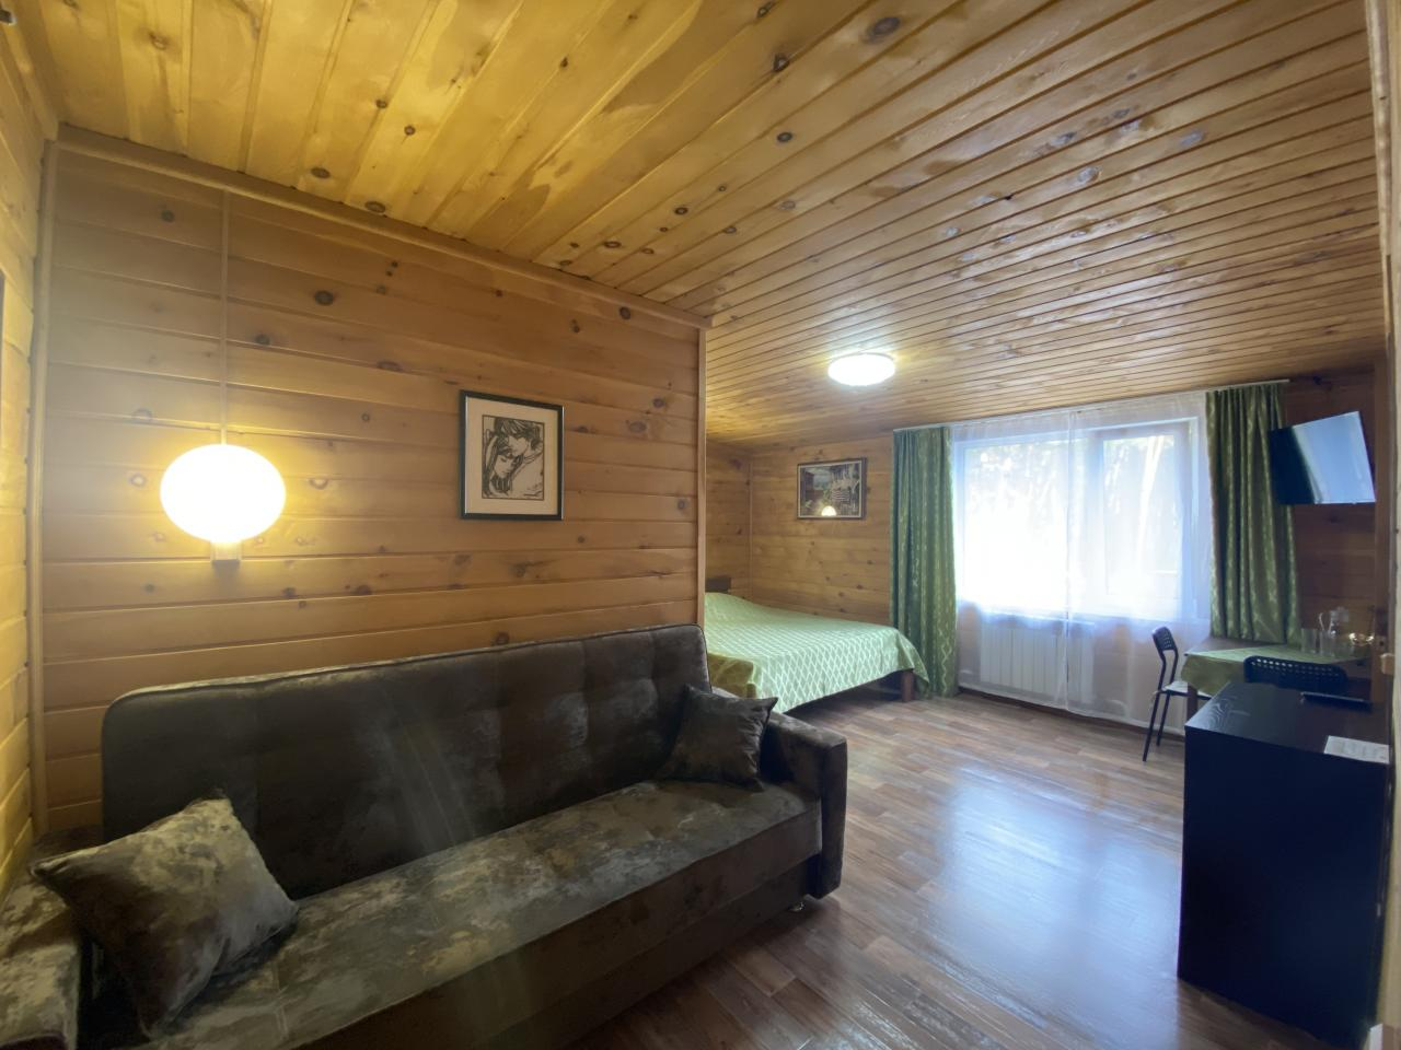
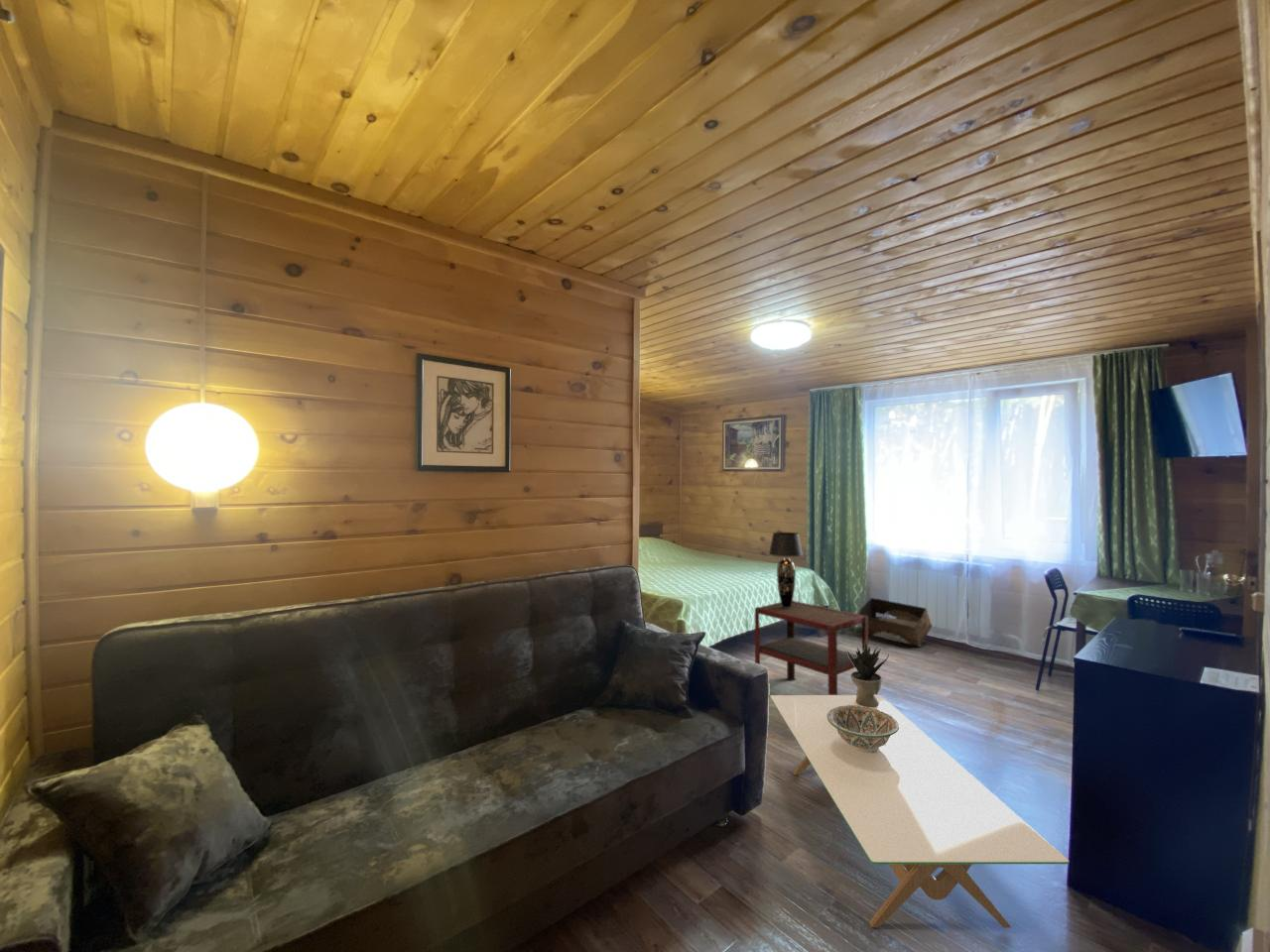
+ storage bin [857,597,933,648]
+ table lamp [768,532,805,608]
+ side table [754,599,869,695]
+ potted plant [844,641,890,707]
+ decorative bowl [827,705,900,752]
+ coffee table [769,694,1070,928]
